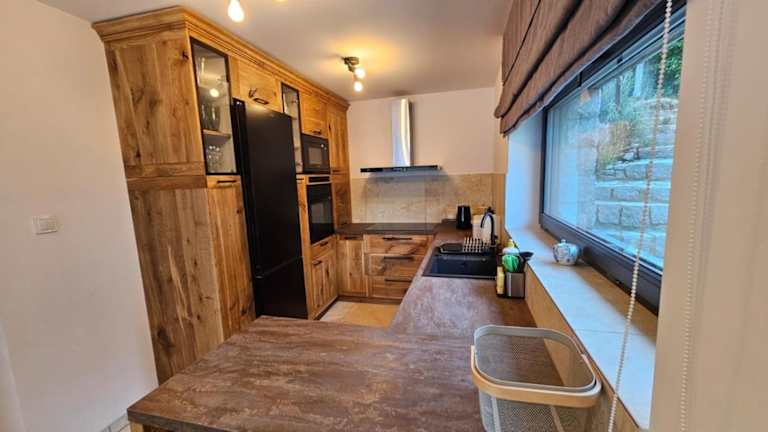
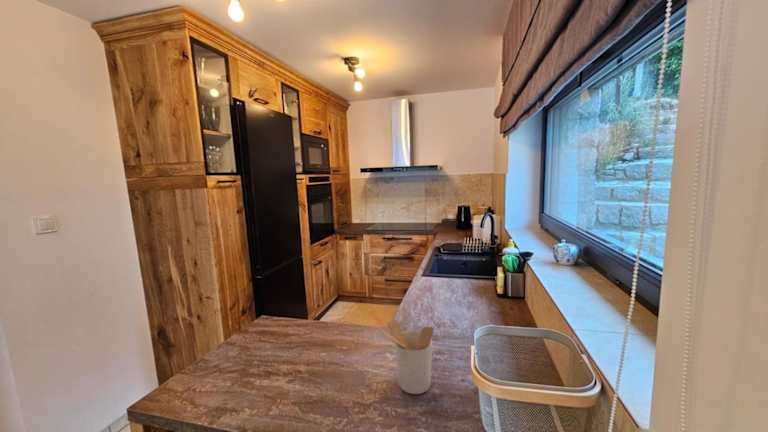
+ utensil holder [379,318,435,395]
